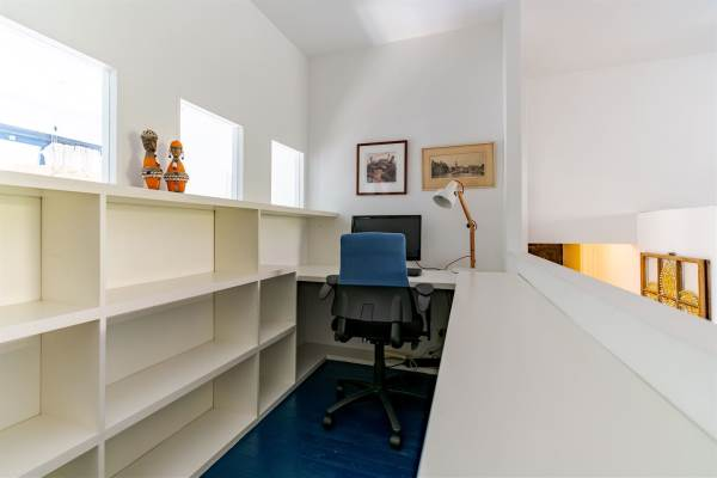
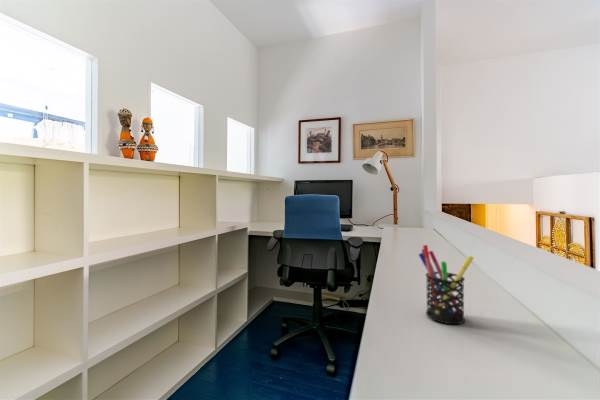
+ pen holder [418,244,474,325]
